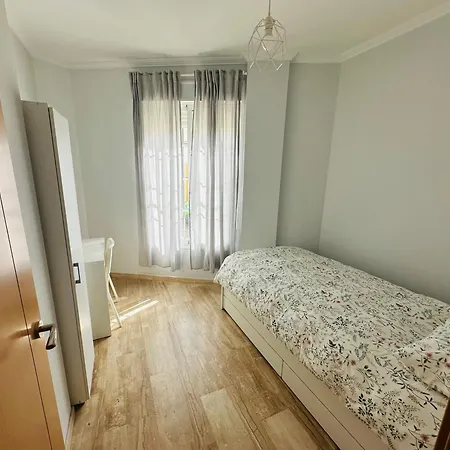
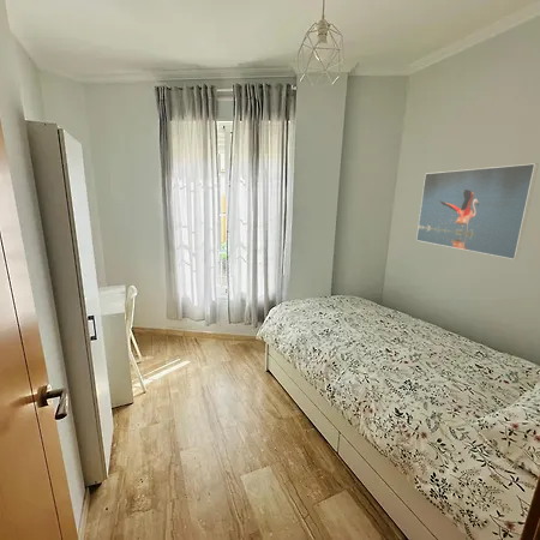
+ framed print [415,162,540,260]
